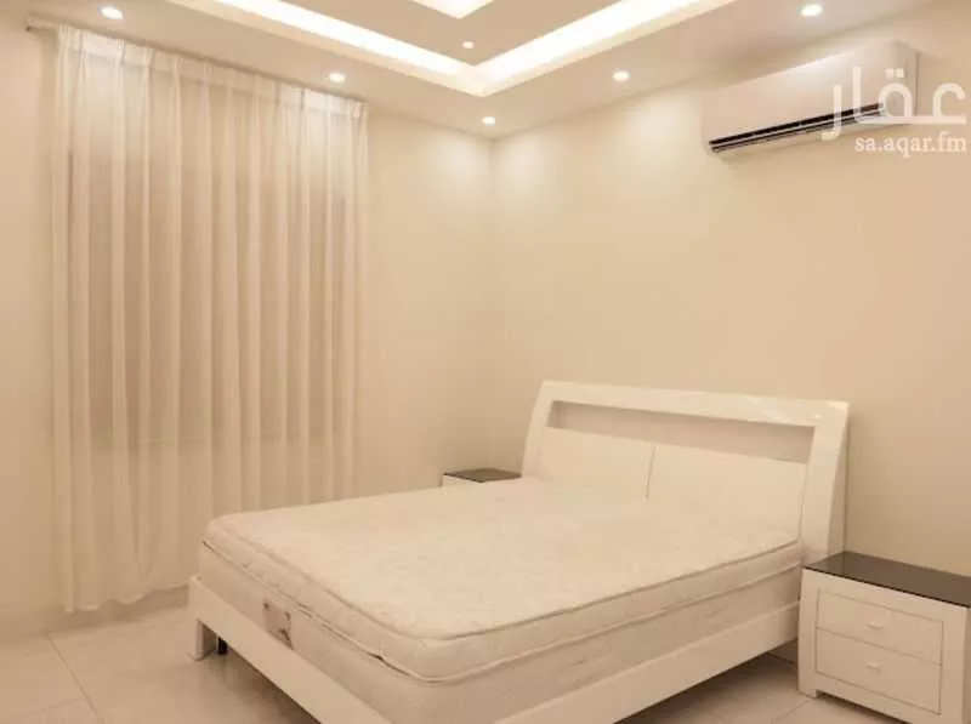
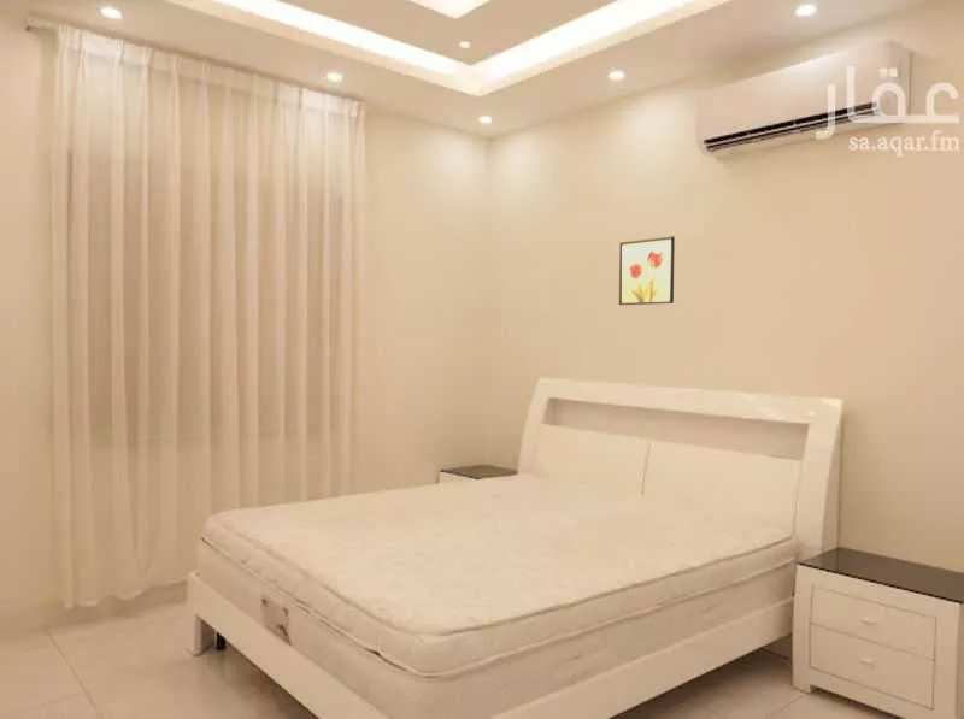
+ wall art [618,235,676,306]
